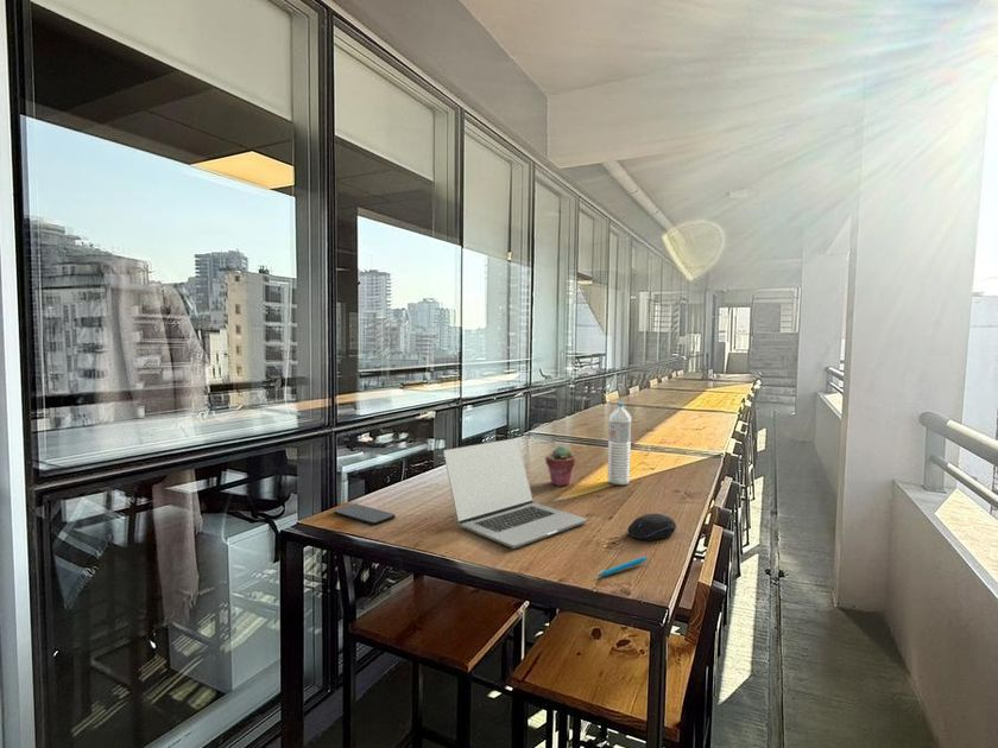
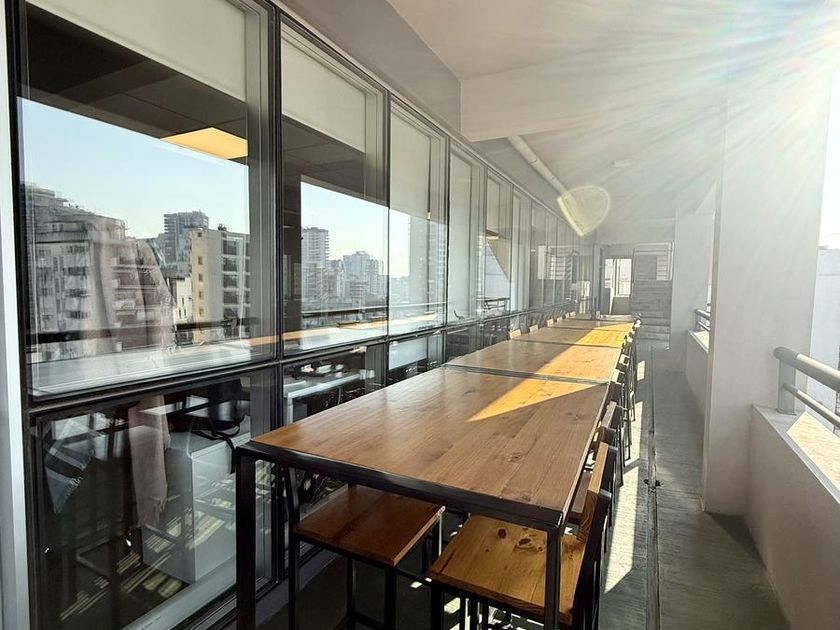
- pen [596,556,649,577]
- water bottle [606,402,633,486]
- potted succulent [544,444,576,487]
- smartphone [333,502,396,526]
- laptop [442,437,588,550]
- computer mouse [626,513,677,541]
